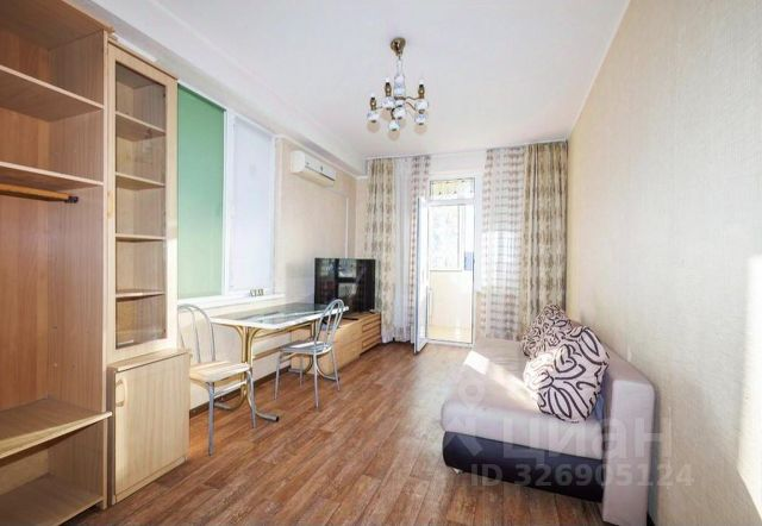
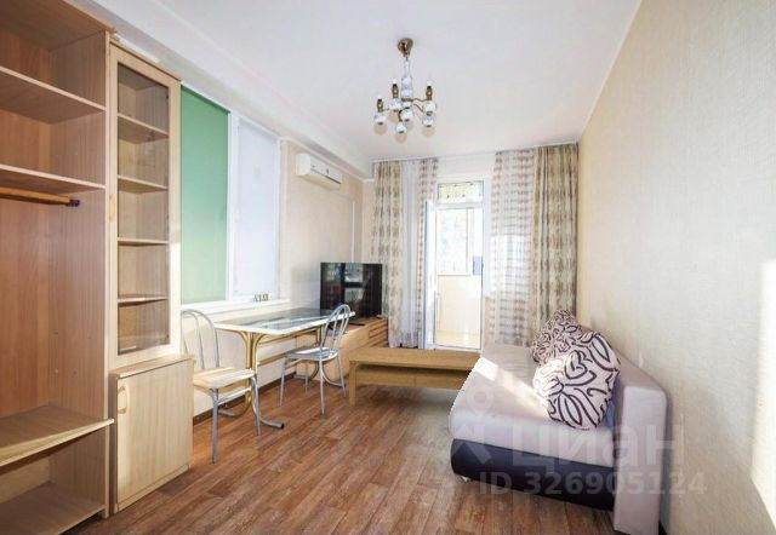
+ coffee table [348,345,481,407]
